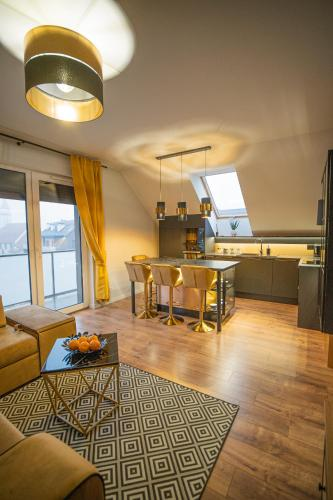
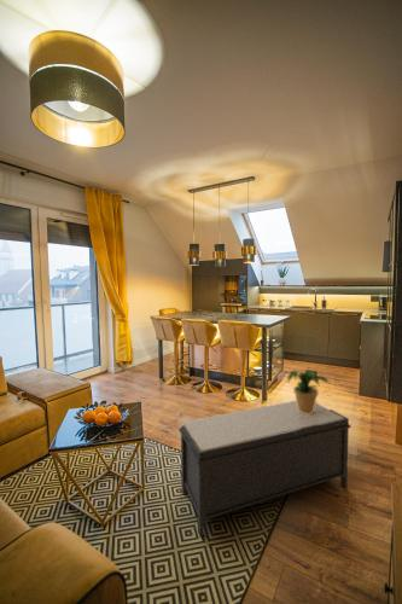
+ bench [177,400,351,538]
+ potted plant [285,368,333,414]
